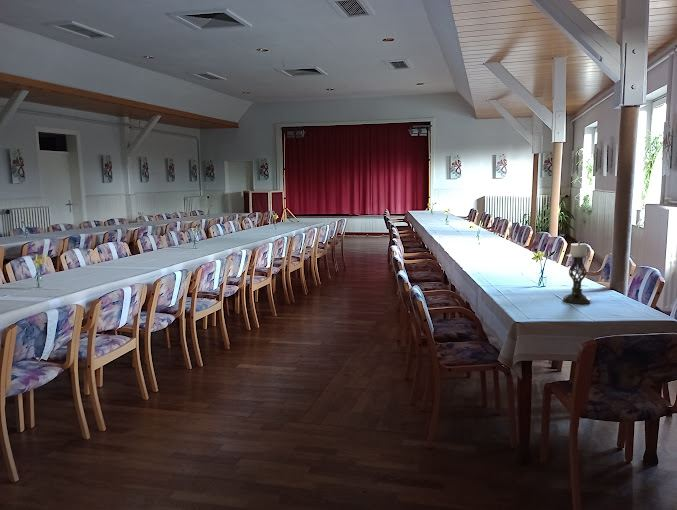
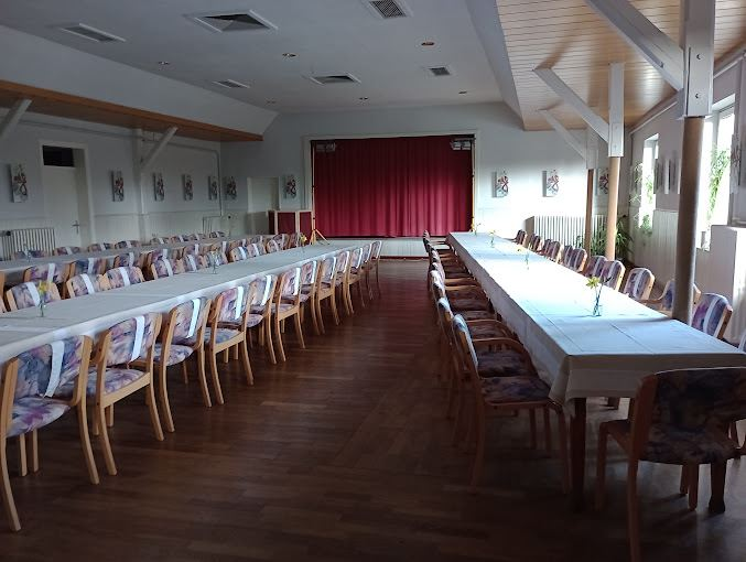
- candle holder [562,241,592,305]
